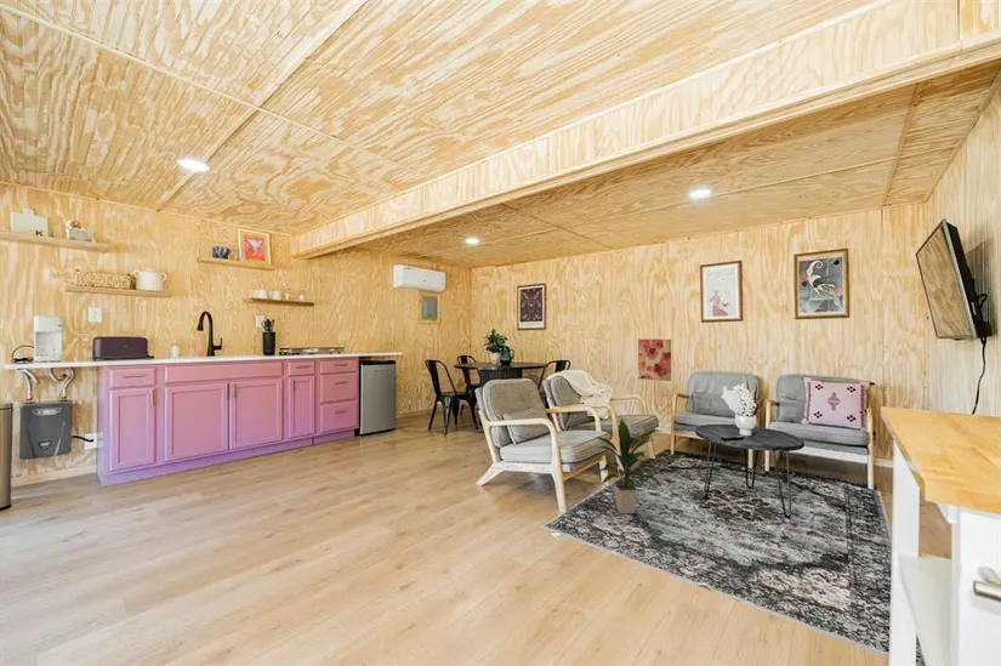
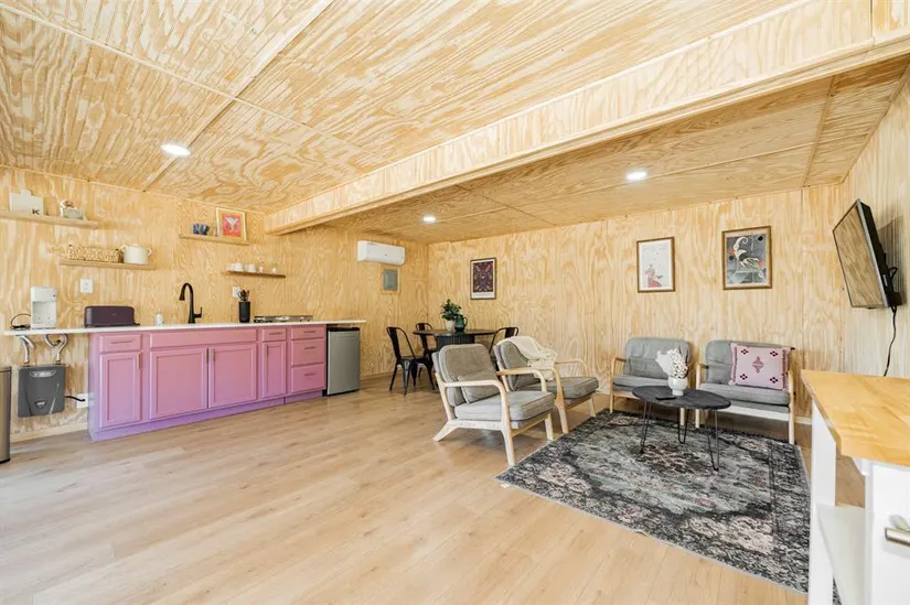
- wall art [637,338,672,382]
- indoor plant [592,417,664,514]
